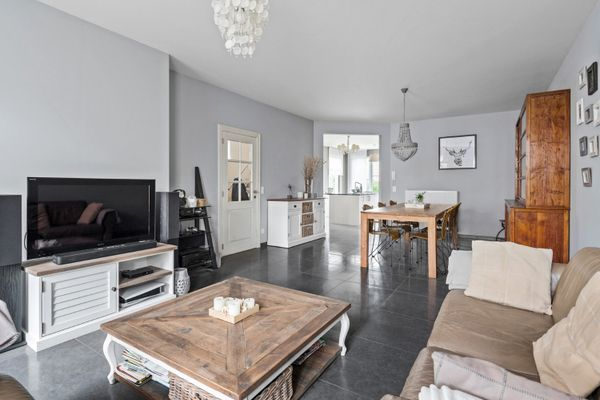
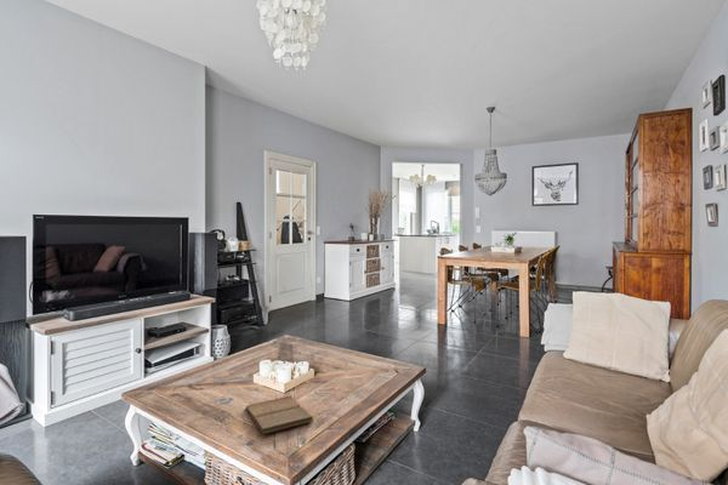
+ book [244,395,314,435]
